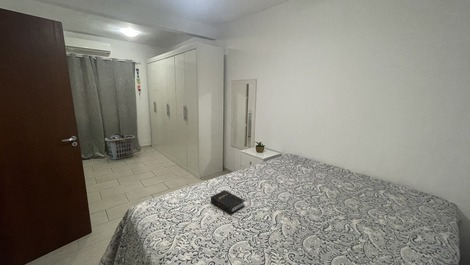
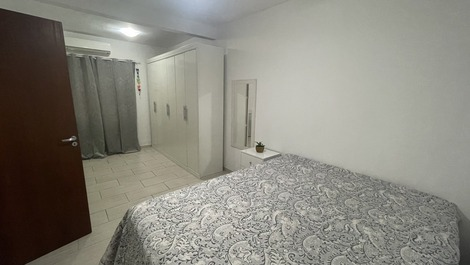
- hardback book [210,189,246,215]
- clothes hamper [104,133,136,161]
